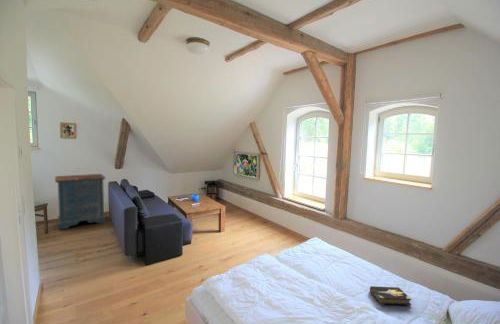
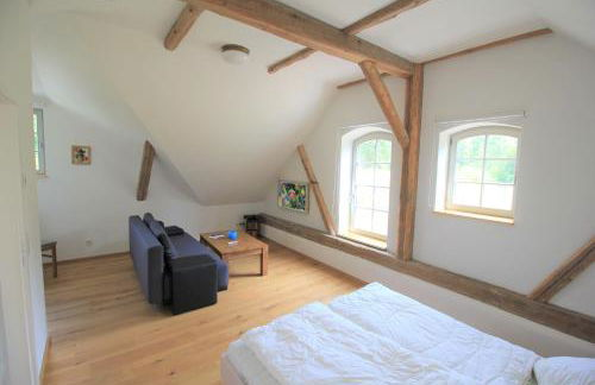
- hardback book [368,285,412,307]
- dresser [54,173,107,231]
